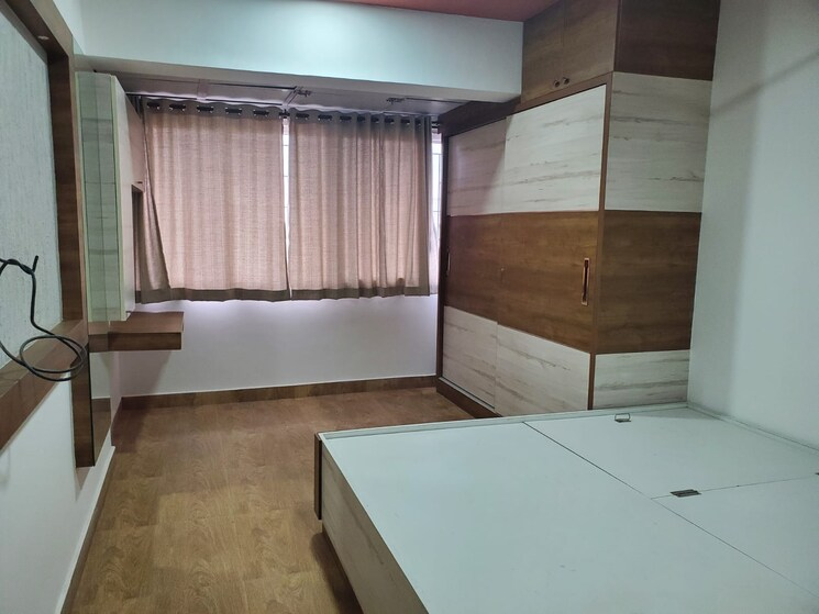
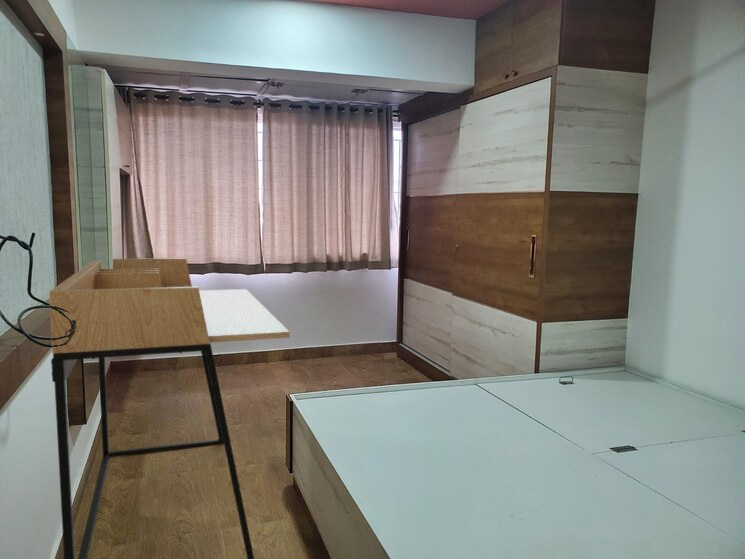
+ desk [48,257,291,559]
